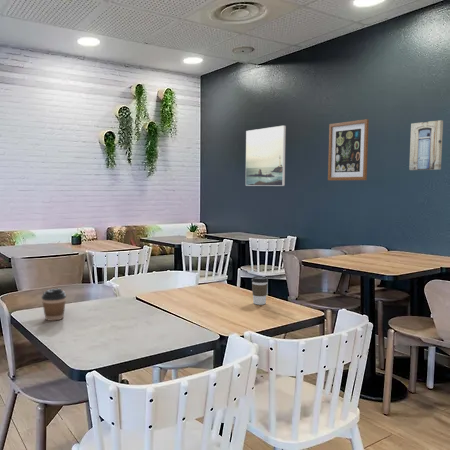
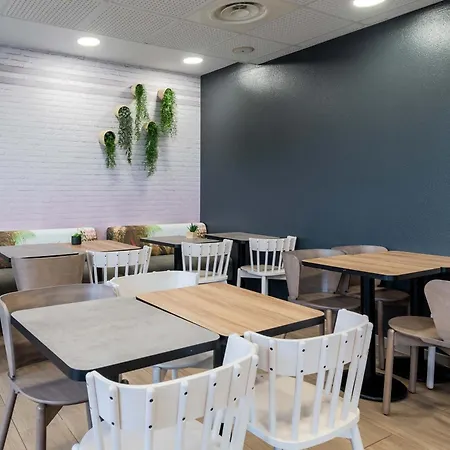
- coffee cup [41,288,67,322]
- coffee cup [251,275,269,306]
- wall art [408,119,444,171]
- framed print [245,125,287,187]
- wall art [327,118,370,181]
